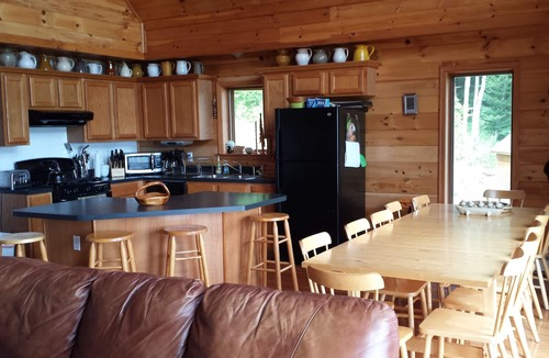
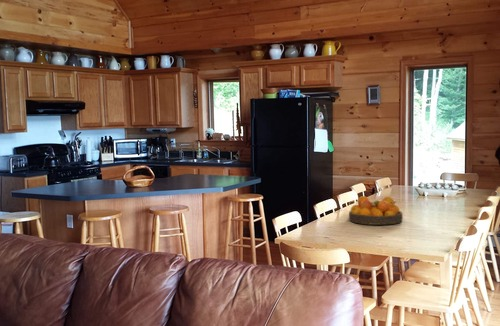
+ fruit bowl [348,195,404,226]
